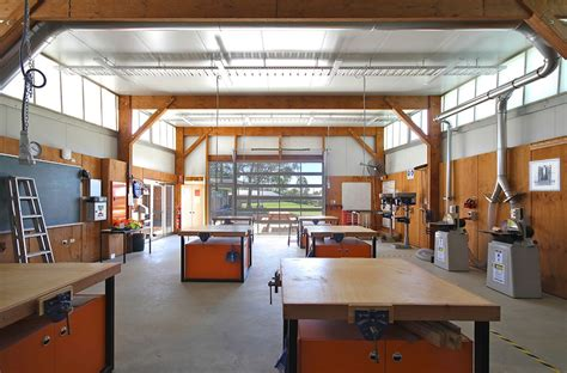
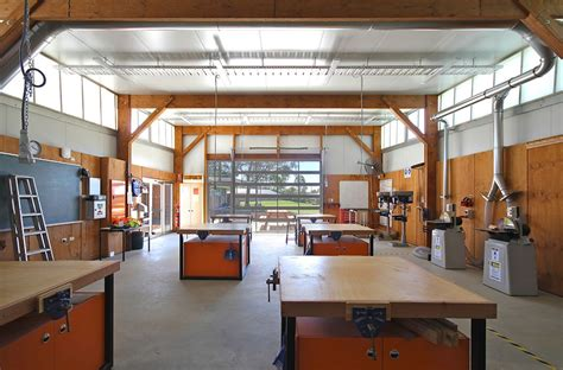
- wall art [528,157,562,192]
